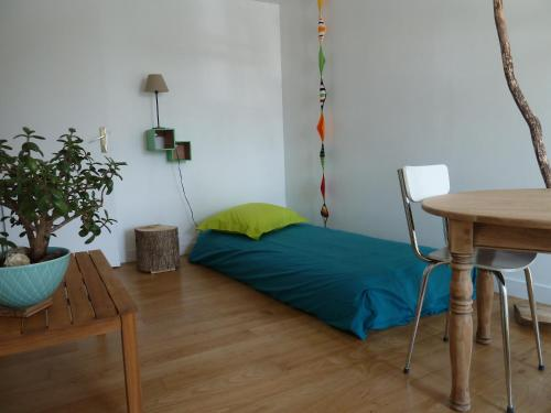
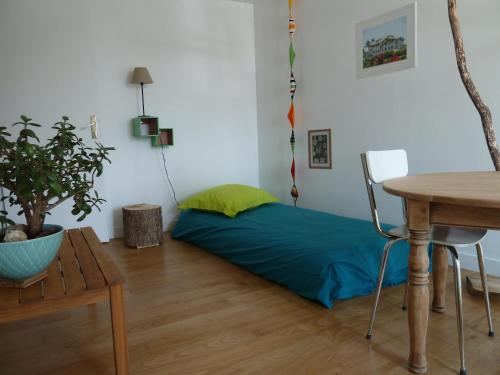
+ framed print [354,1,418,81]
+ wall art [307,128,333,170]
